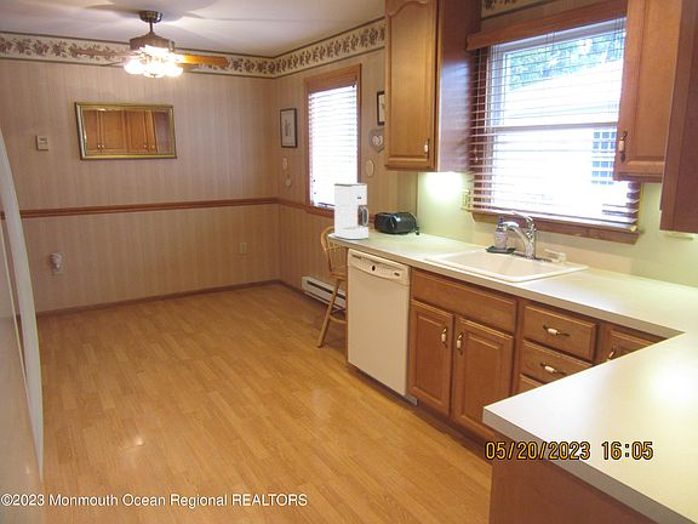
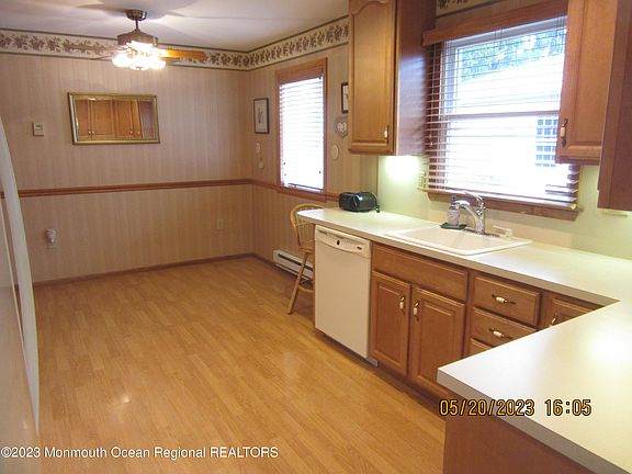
- coffee maker [333,182,370,240]
